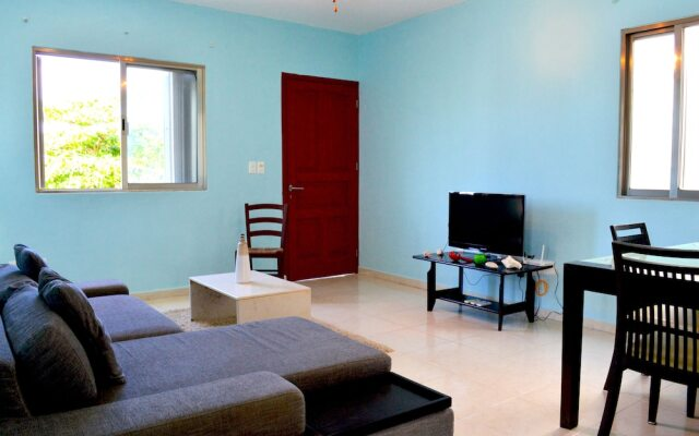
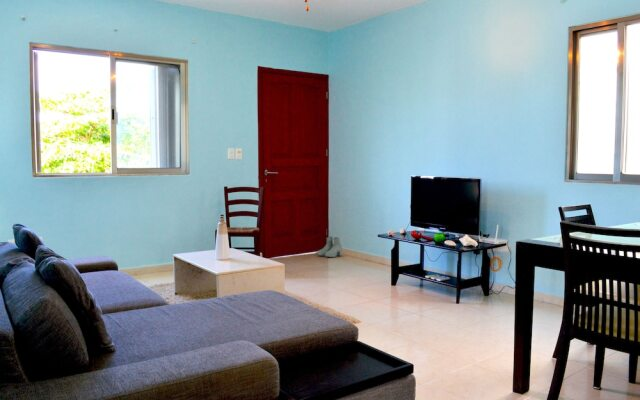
+ boots [317,236,343,258]
